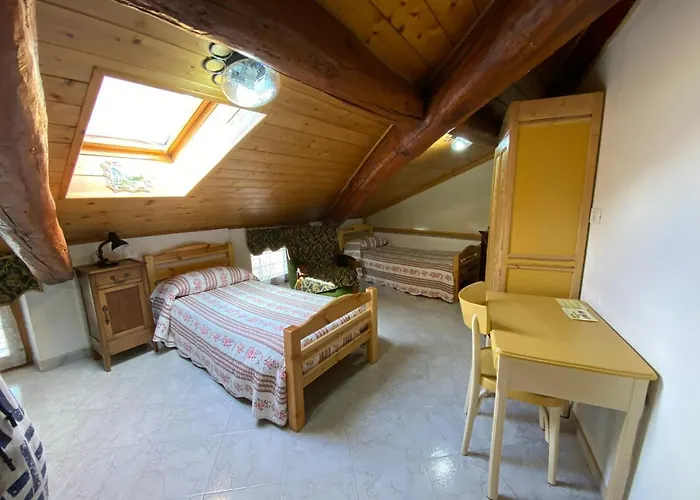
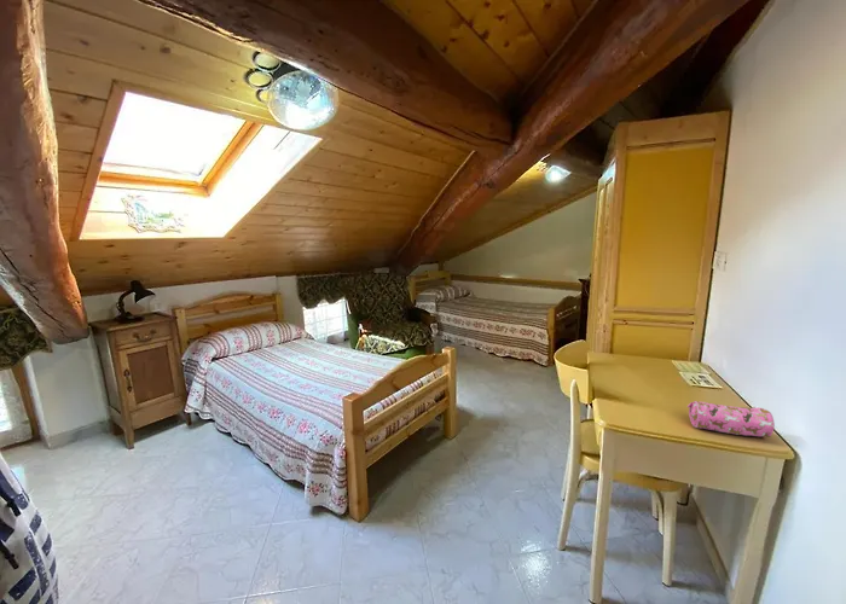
+ pencil case [686,400,776,439]
